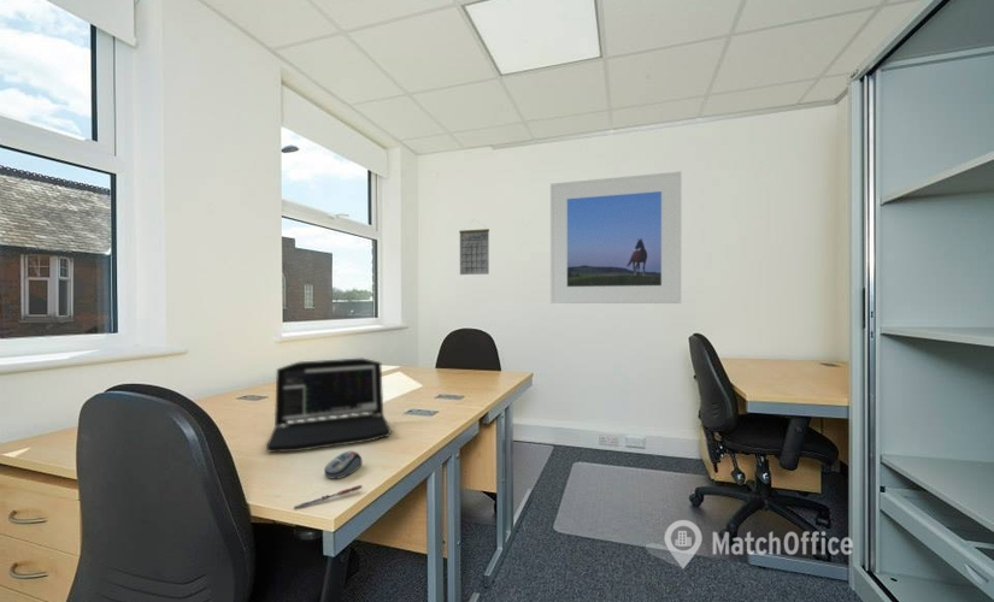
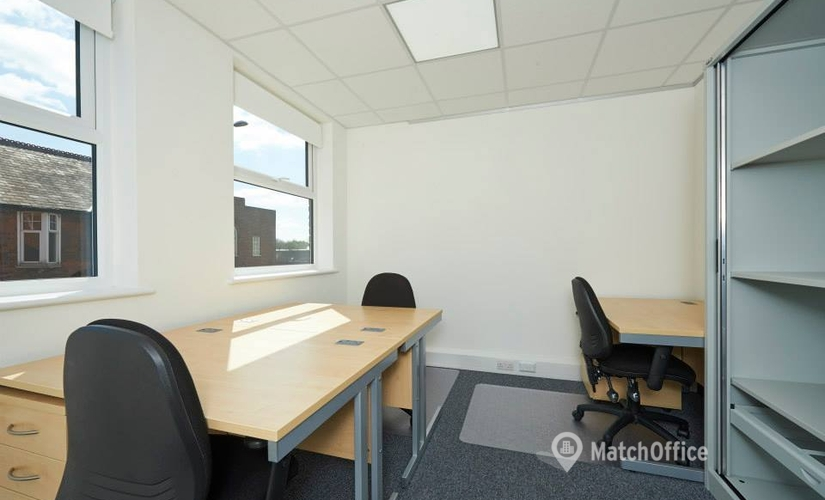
- calendar [458,219,490,276]
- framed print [549,171,682,305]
- pen [293,484,364,509]
- computer mouse [323,449,363,479]
- laptop [265,358,393,454]
